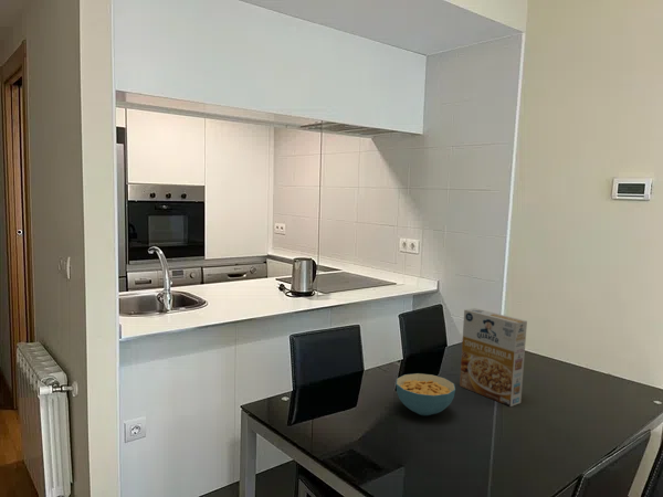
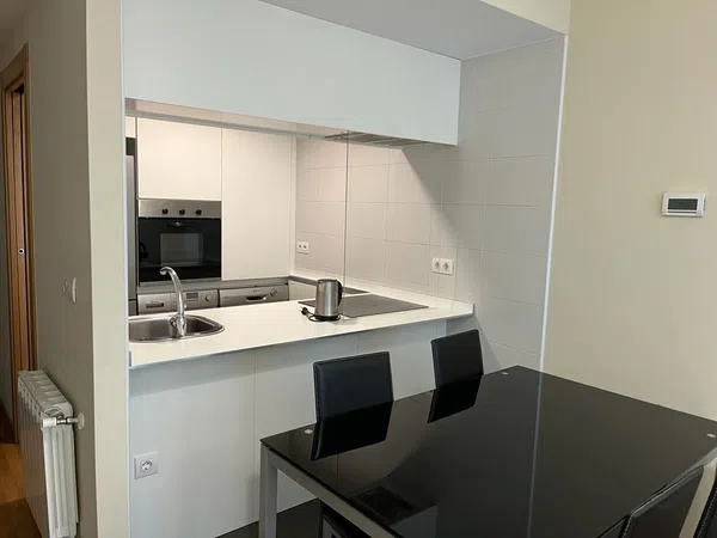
- cereal bowl [396,372,456,416]
- cereal box [459,307,528,408]
